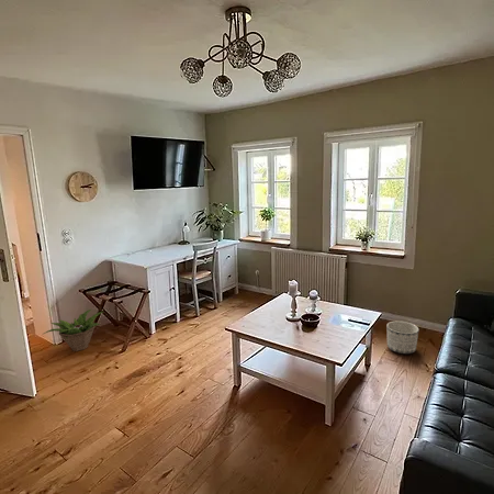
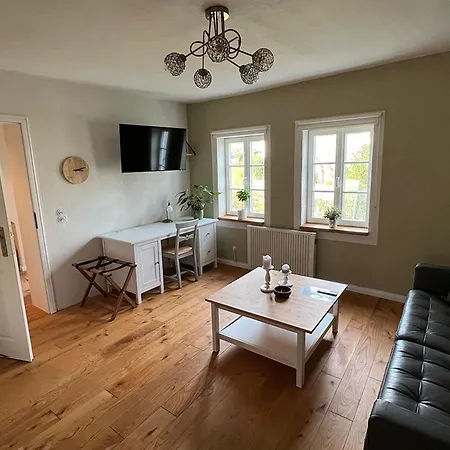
- planter [385,321,419,355]
- decorative plant [42,308,104,352]
